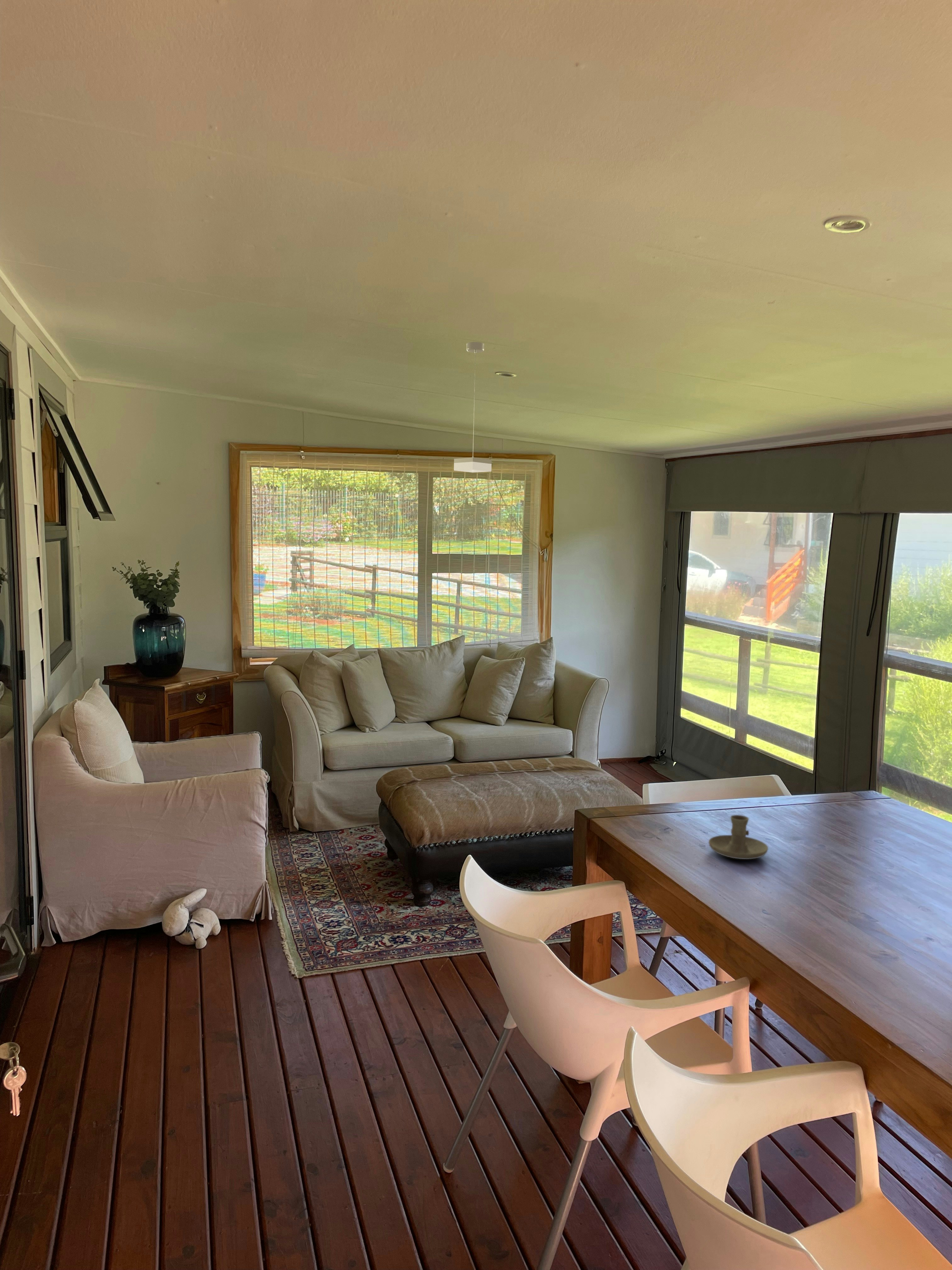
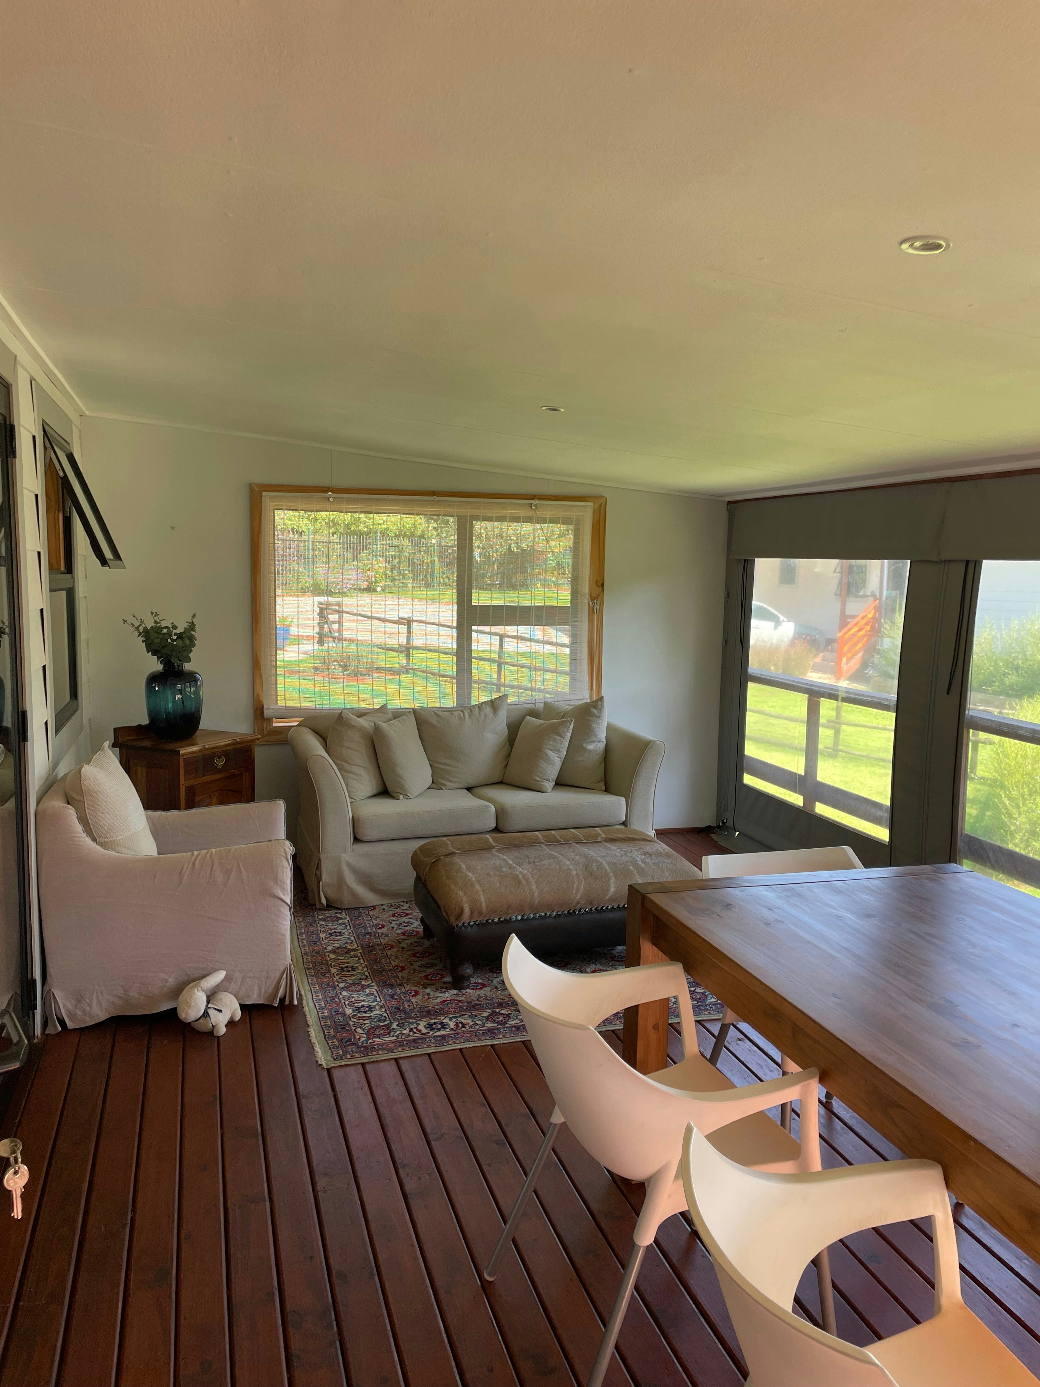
- pendant lamp [454,342,492,473]
- candle holder [708,815,768,860]
